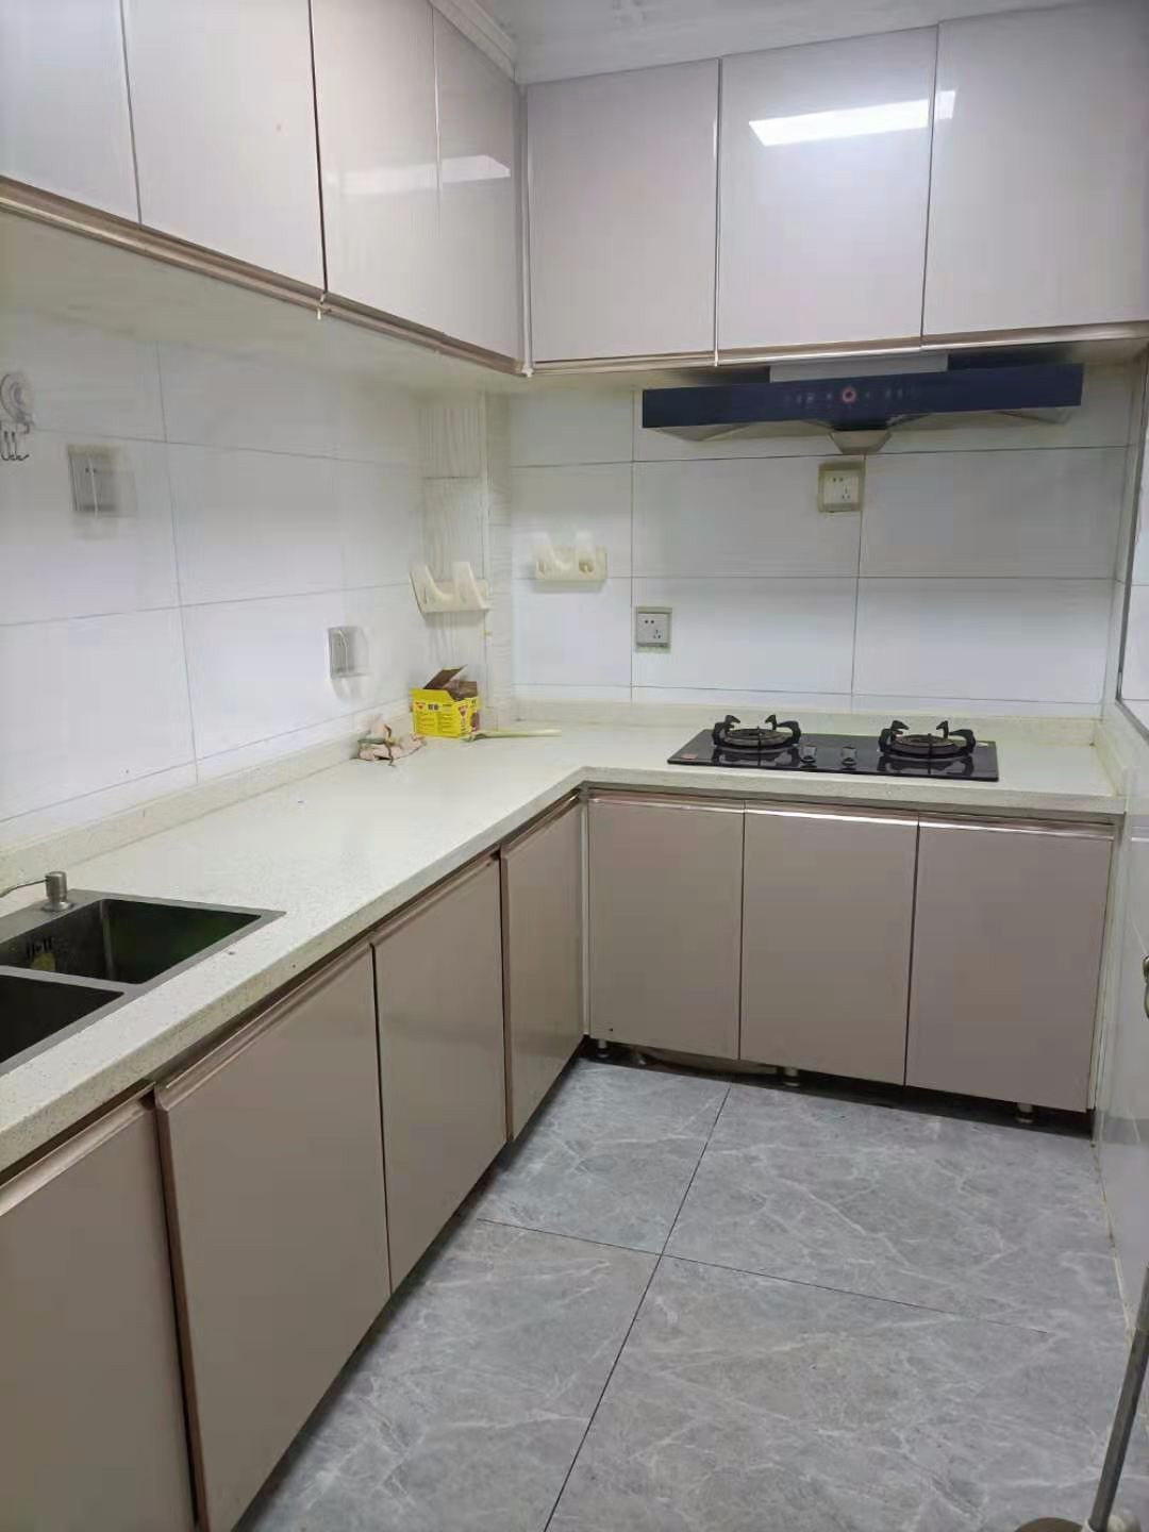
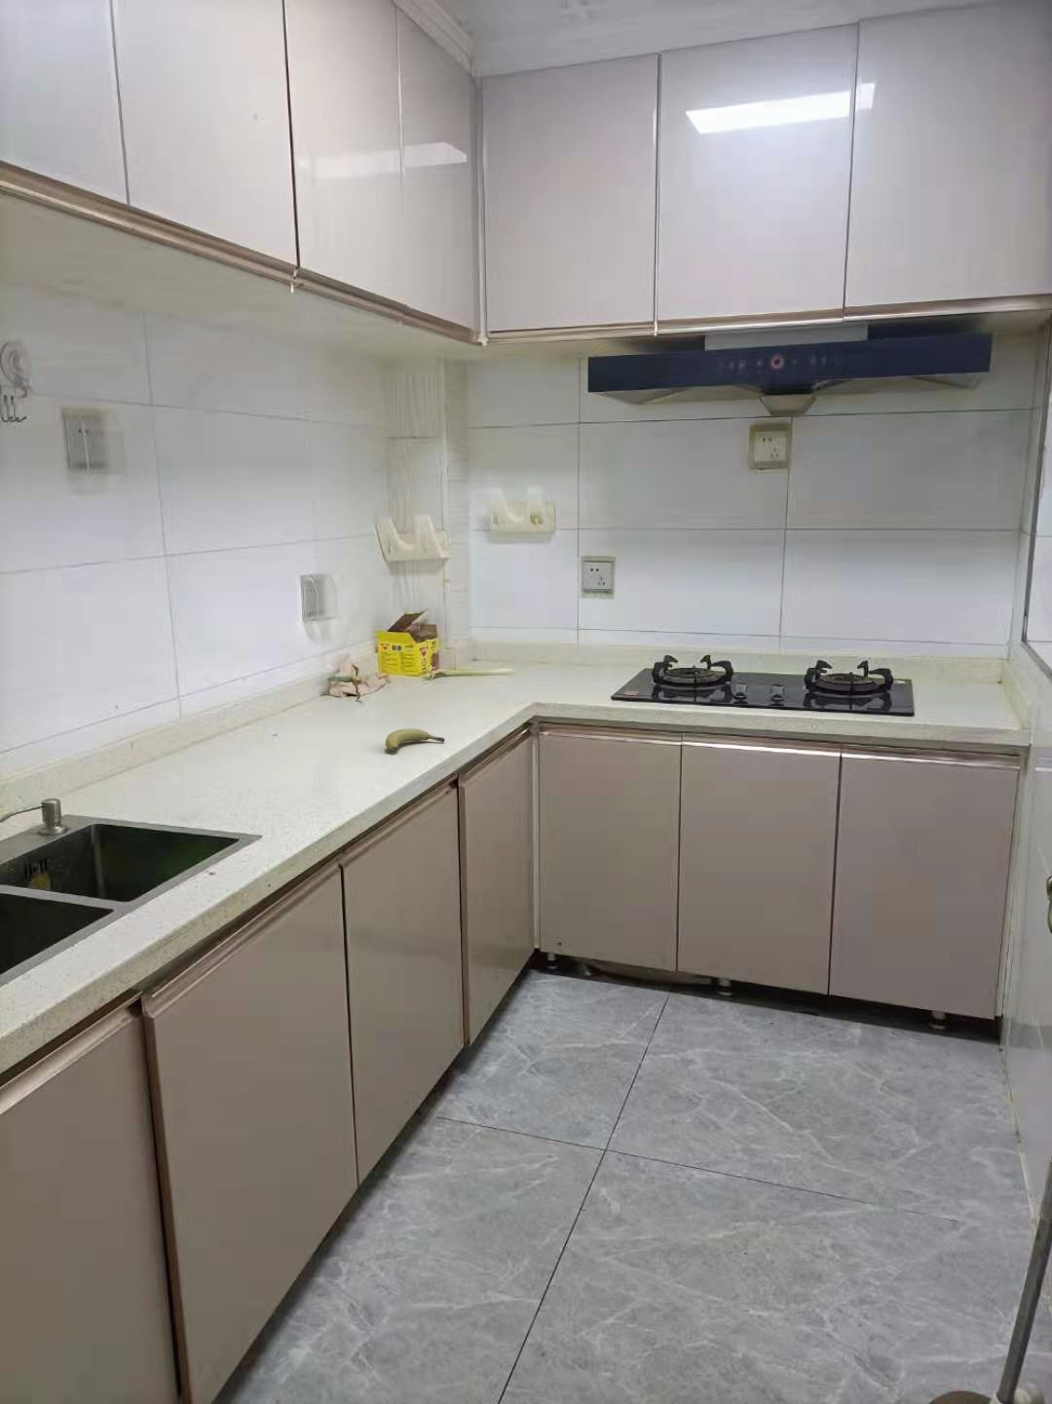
+ fruit [385,727,445,752]
